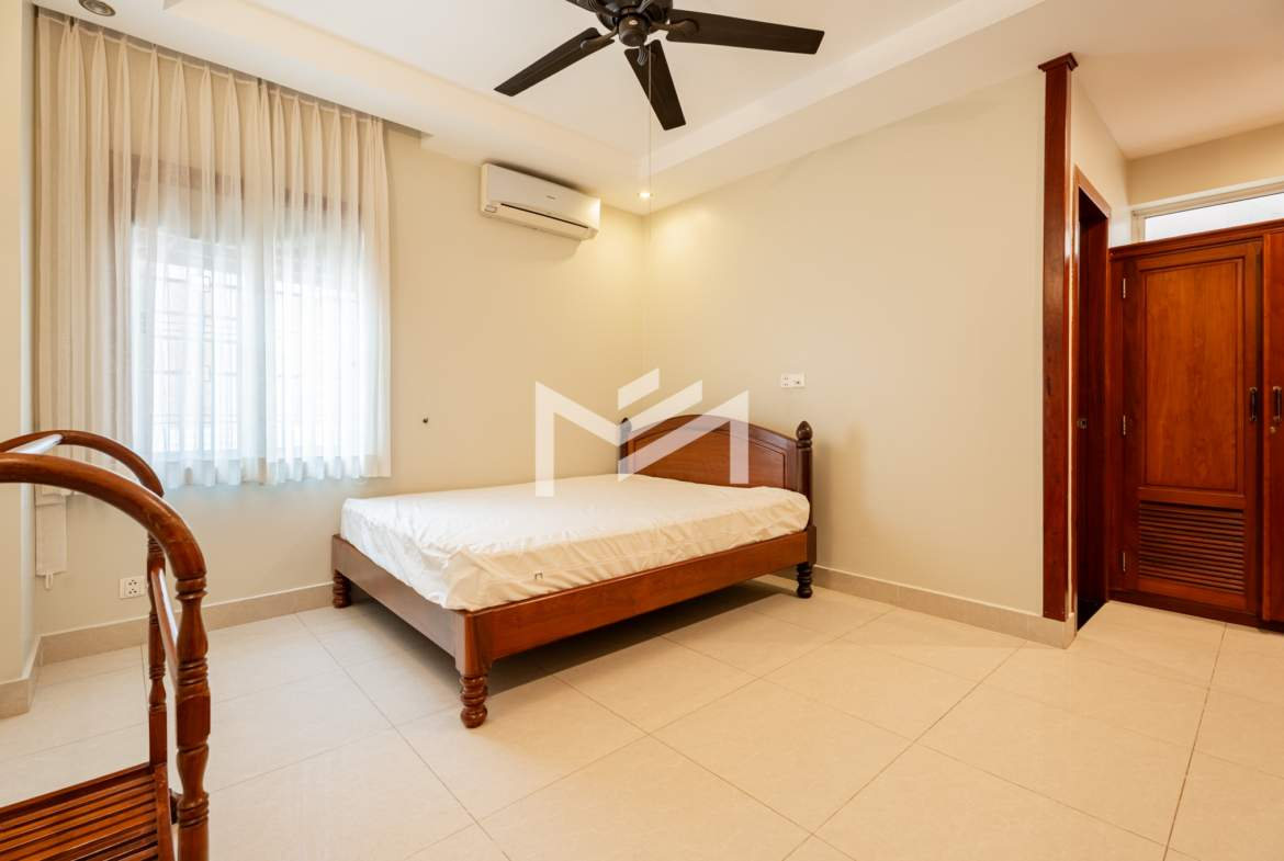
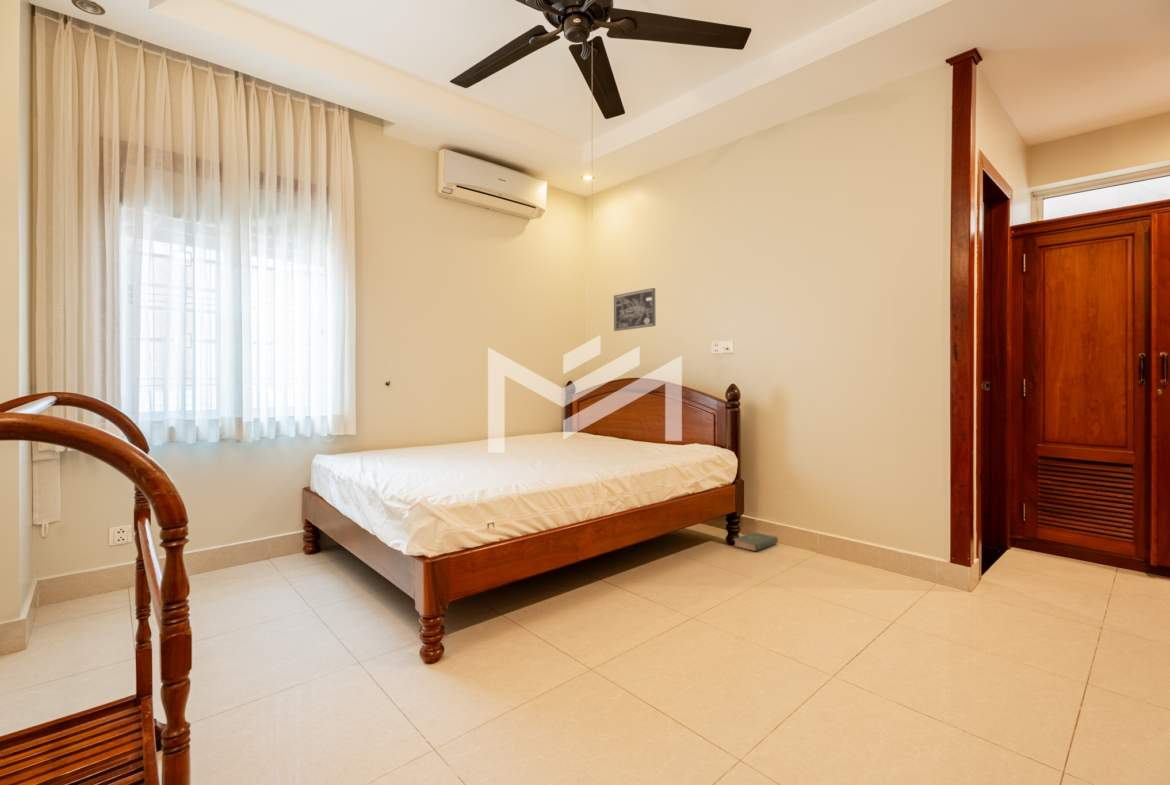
+ book [733,531,779,552]
+ wall art [613,287,656,332]
